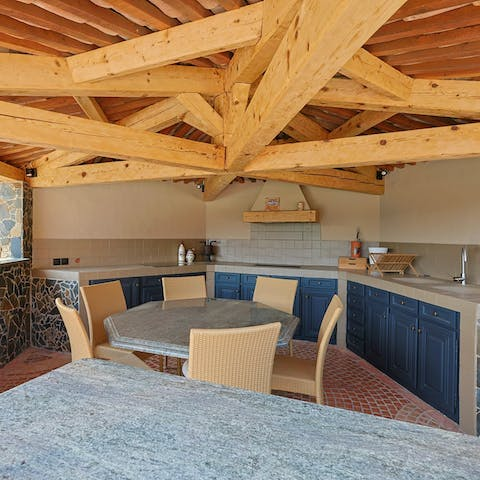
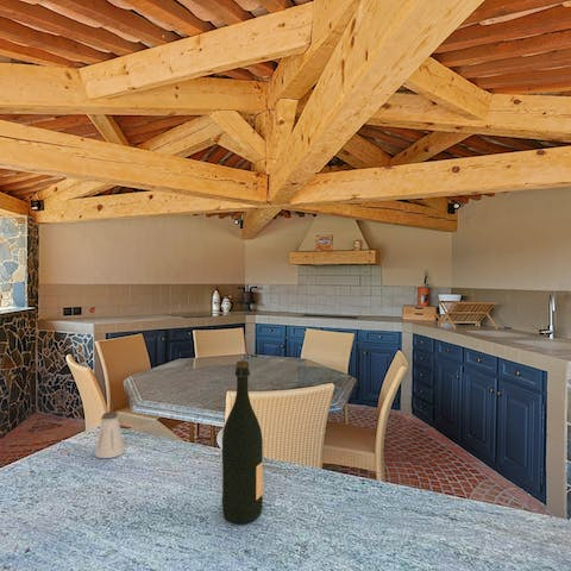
+ saltshaker [94,410,126,459]
+ wine bottle [221,359,264,526]
